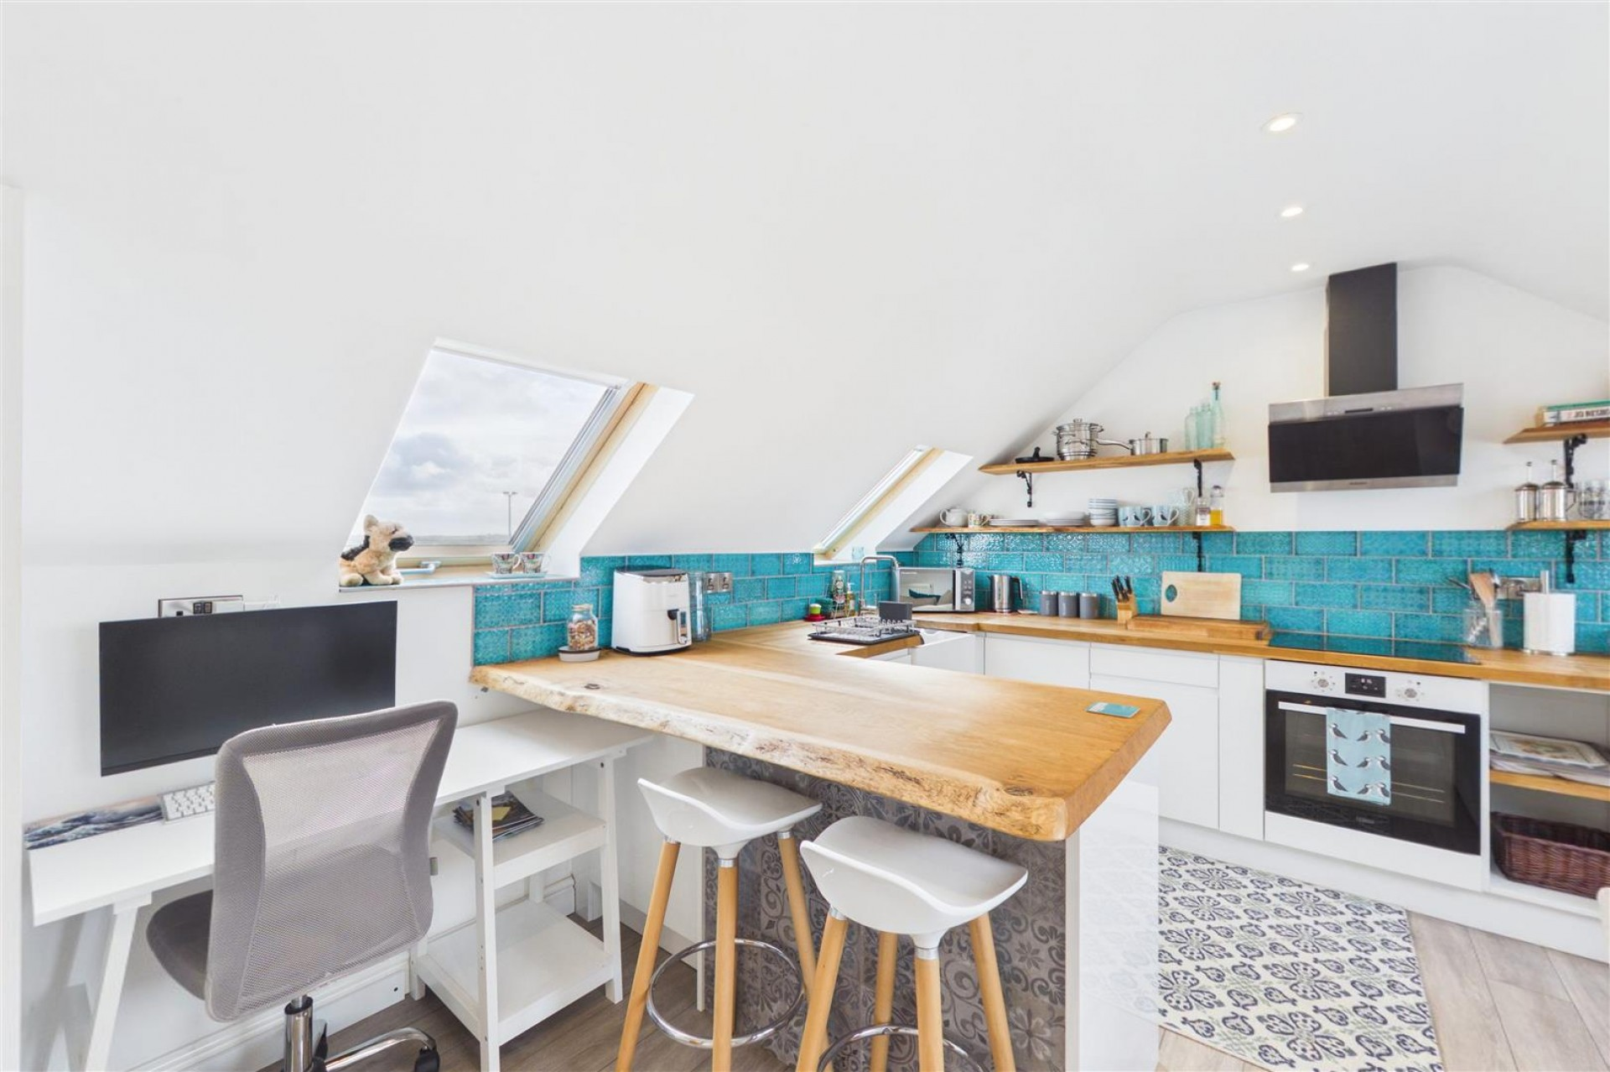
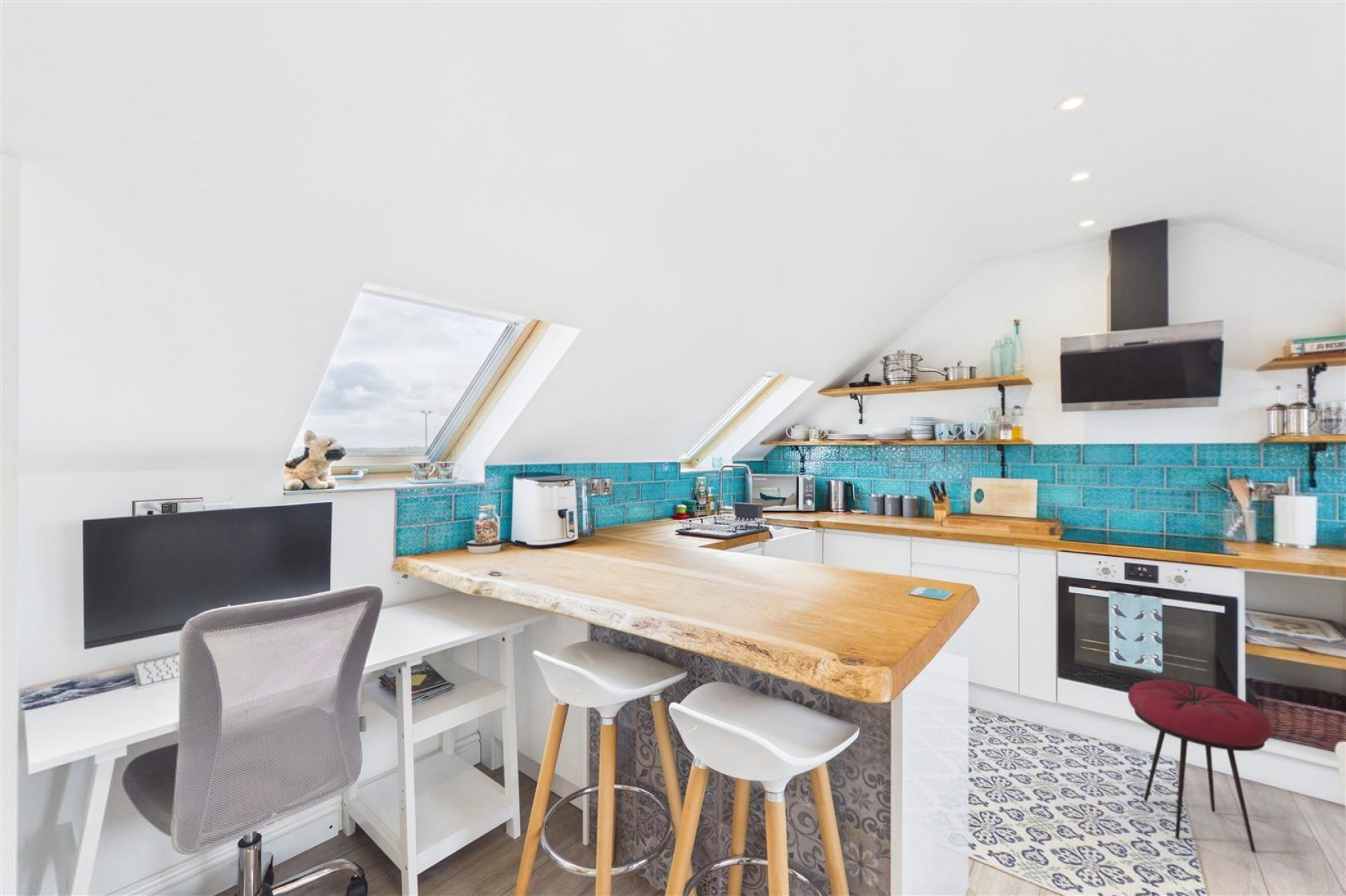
+ stool [1127,679,1272,853]
